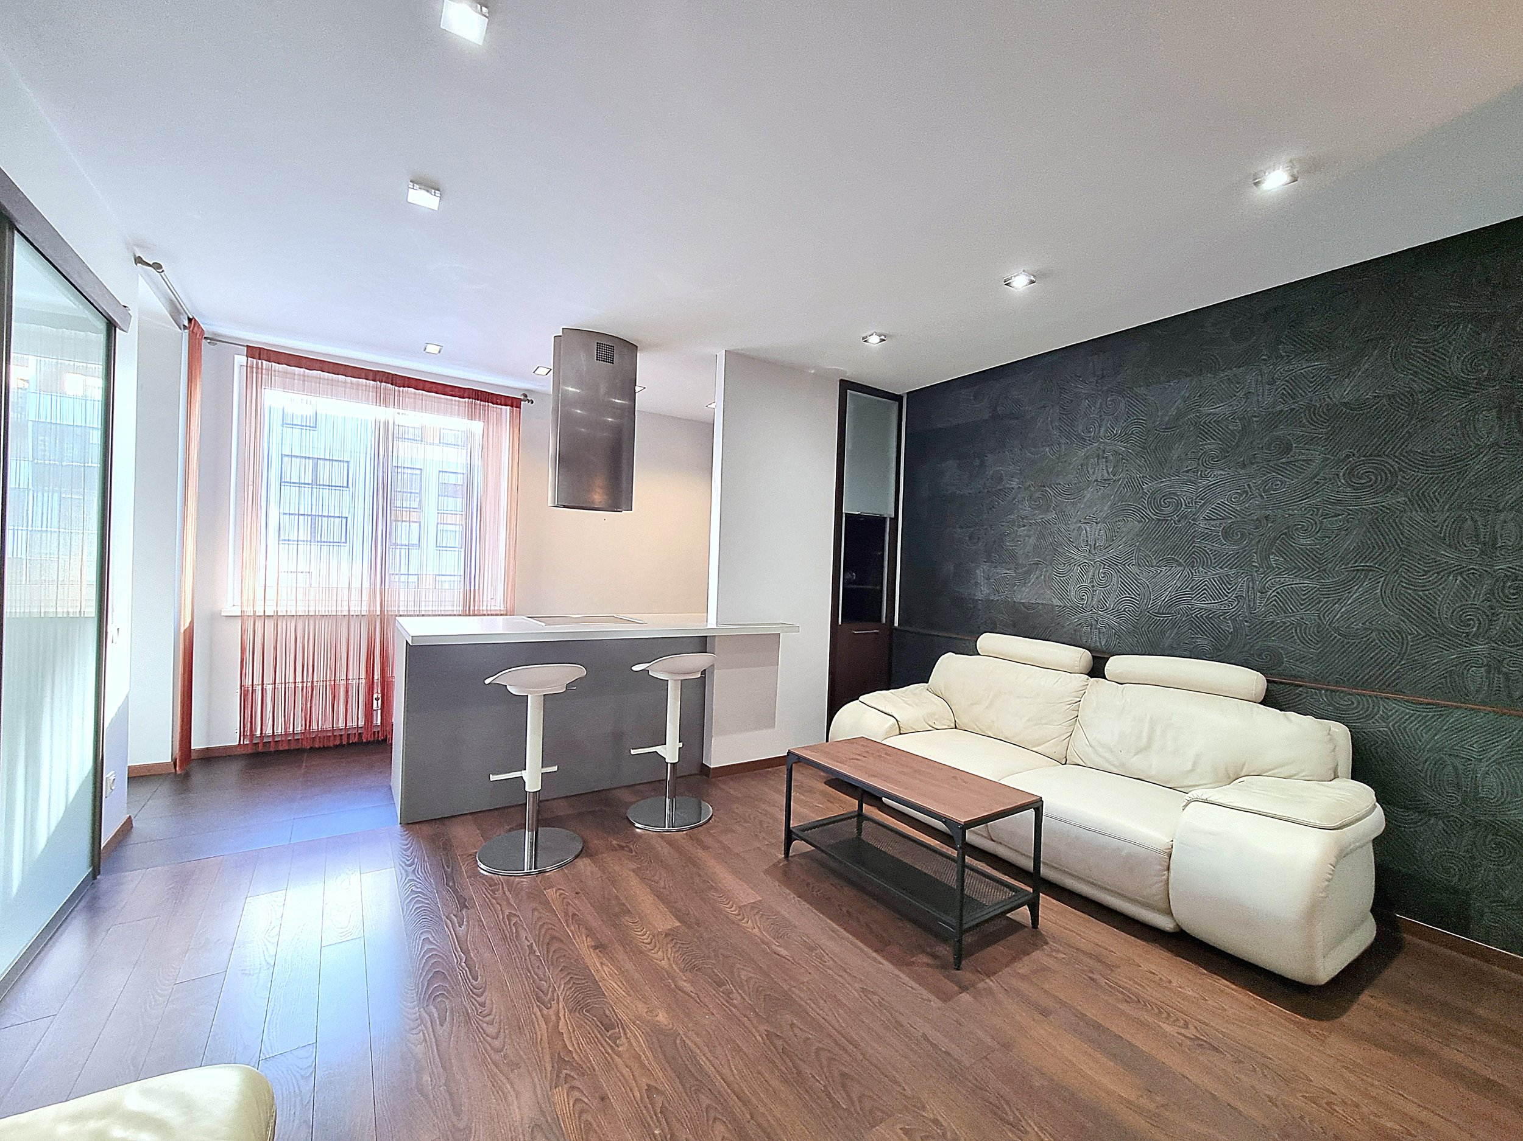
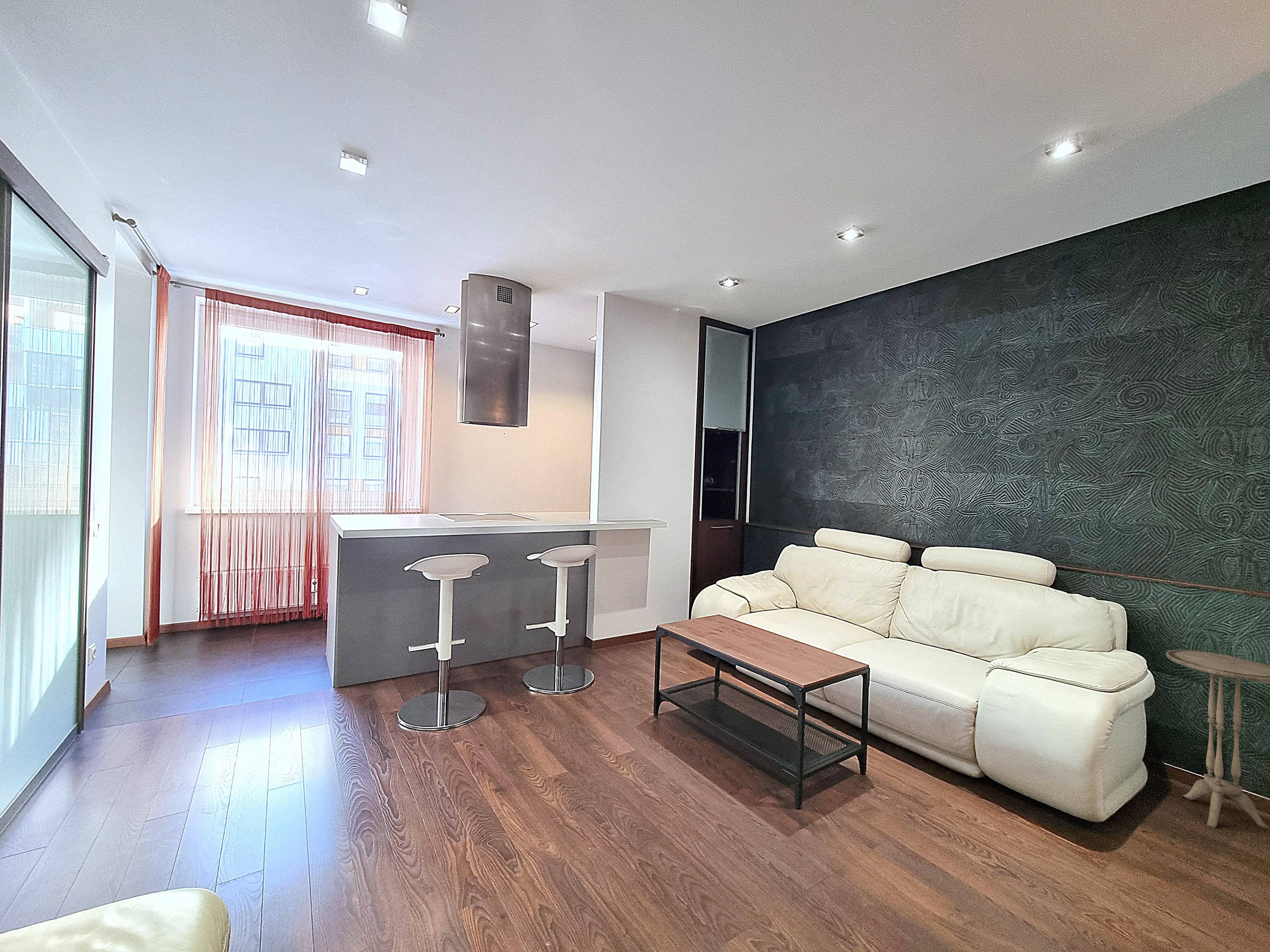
+ side table [1165,649,1270,830]
